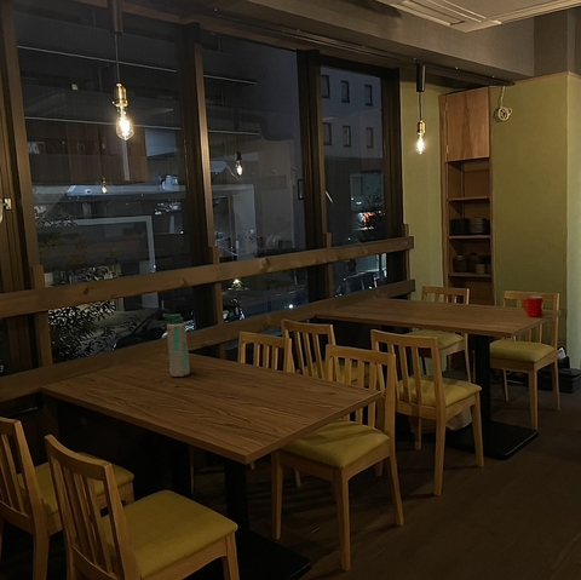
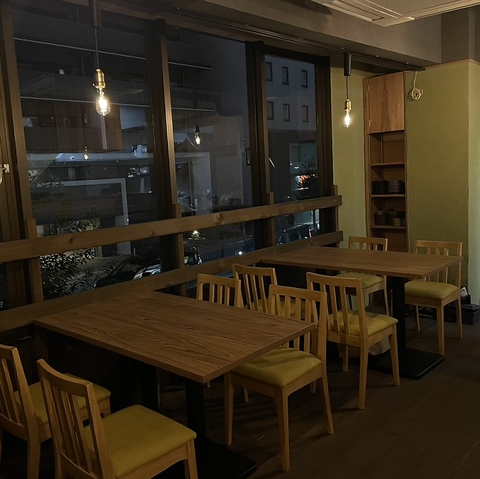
- cup [522,294,543,317]
- water bottle [162,312,191,378]
